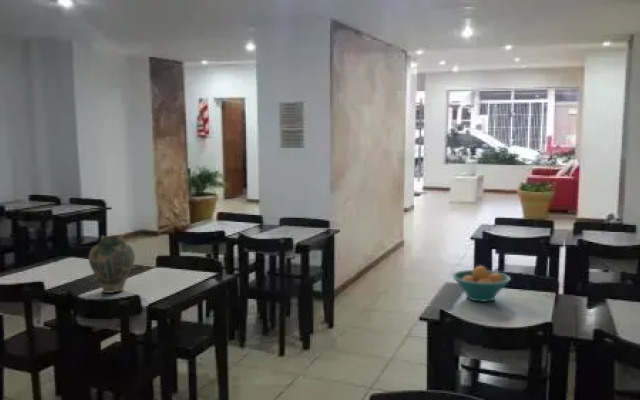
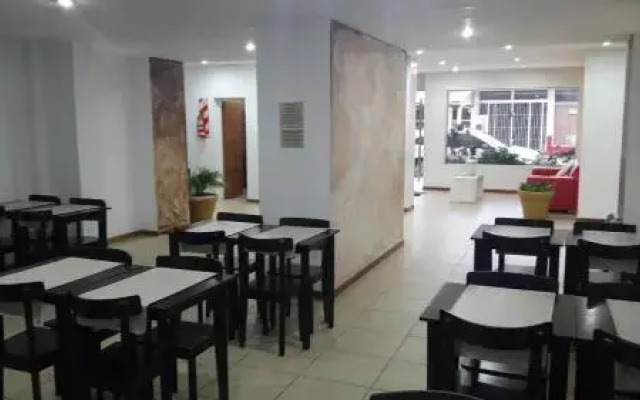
- vase [87,234,136,294]
- fruit bowl [451,265,512,303]
